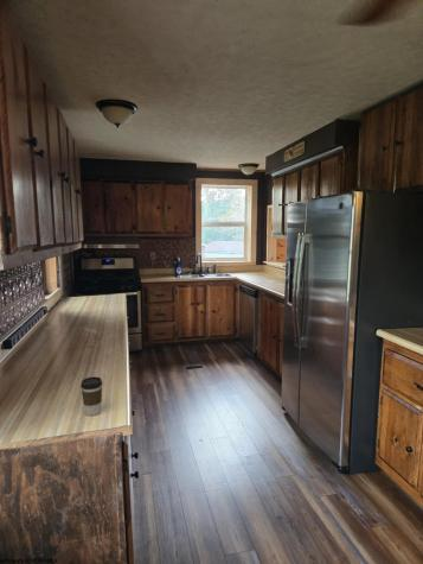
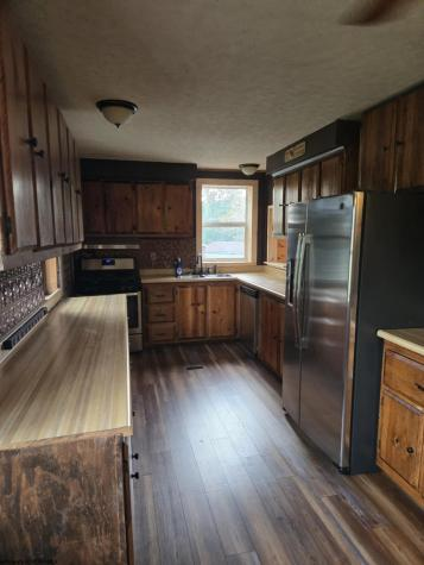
- coffee cup [79,375,103,417]
